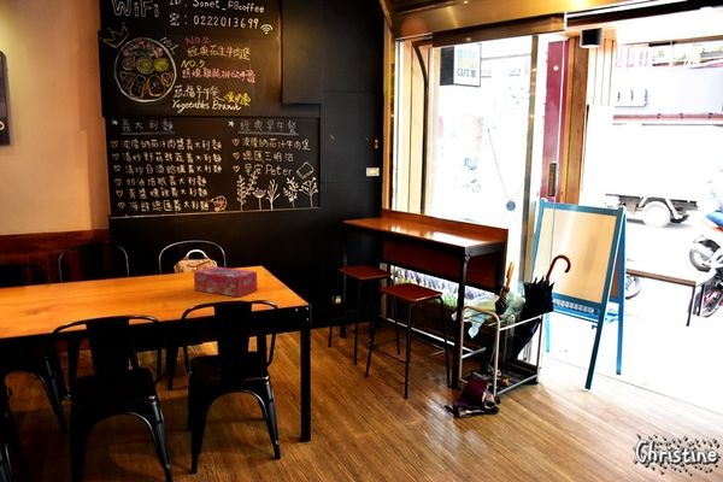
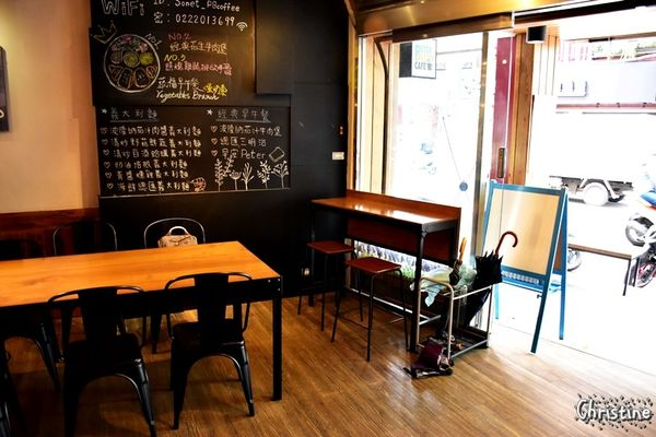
- tissue box [193,265,258,298]
